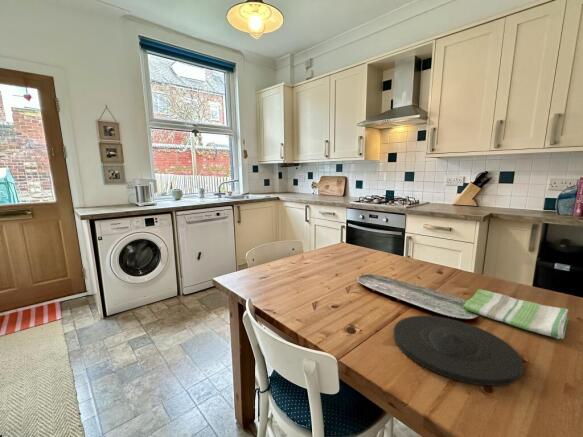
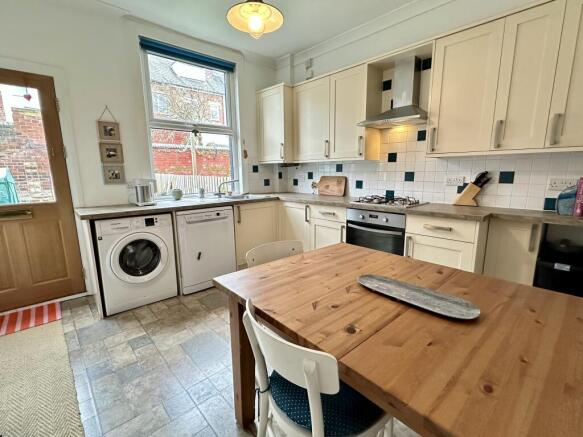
- dish towel [462,288,570,340]
- plate [393,315,525,387]
